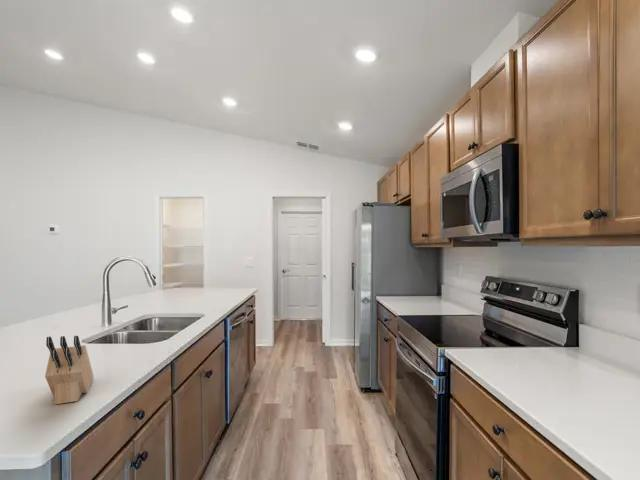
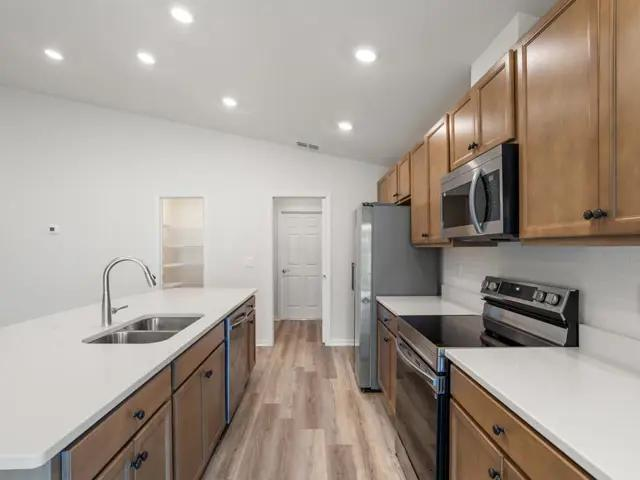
- knife block [44,335,95,405]
